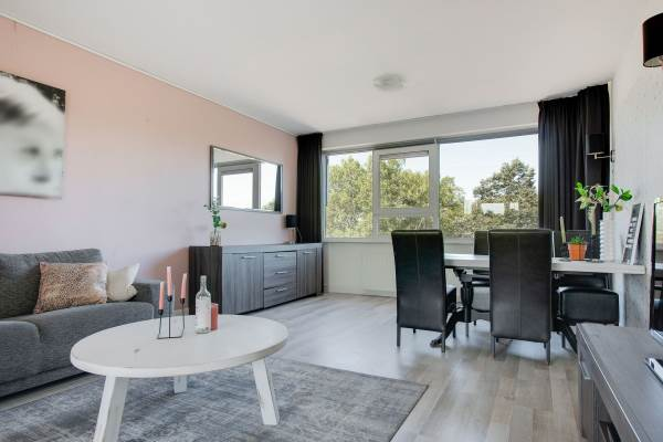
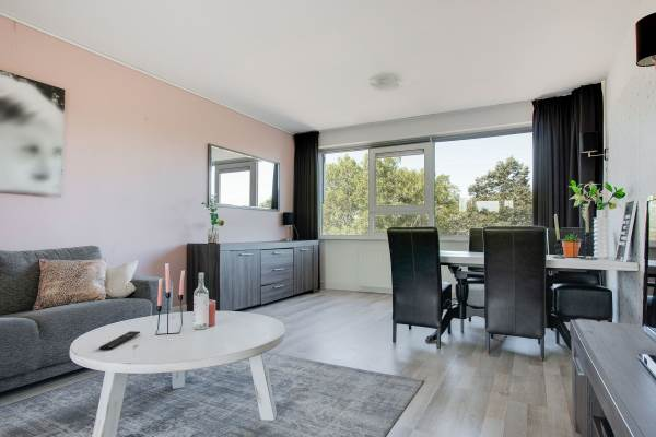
+ remote control [98,330,141,352]
